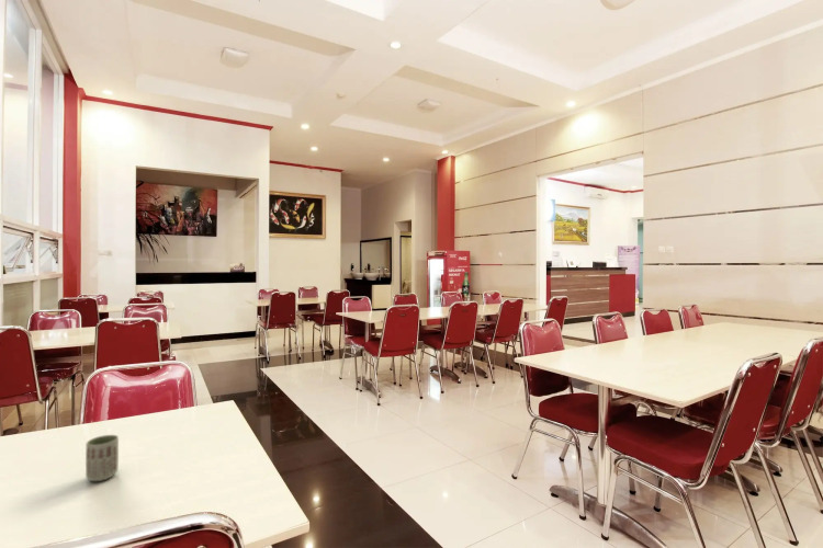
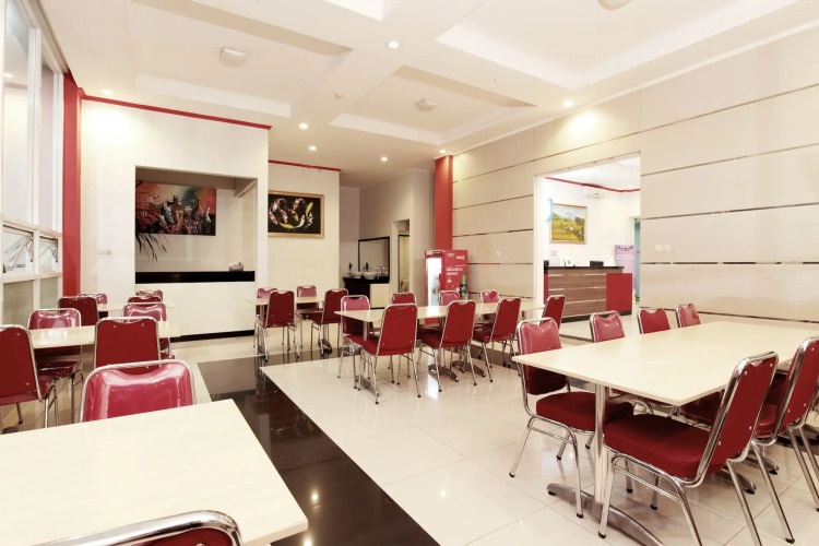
- cup [84,434,120,482]
